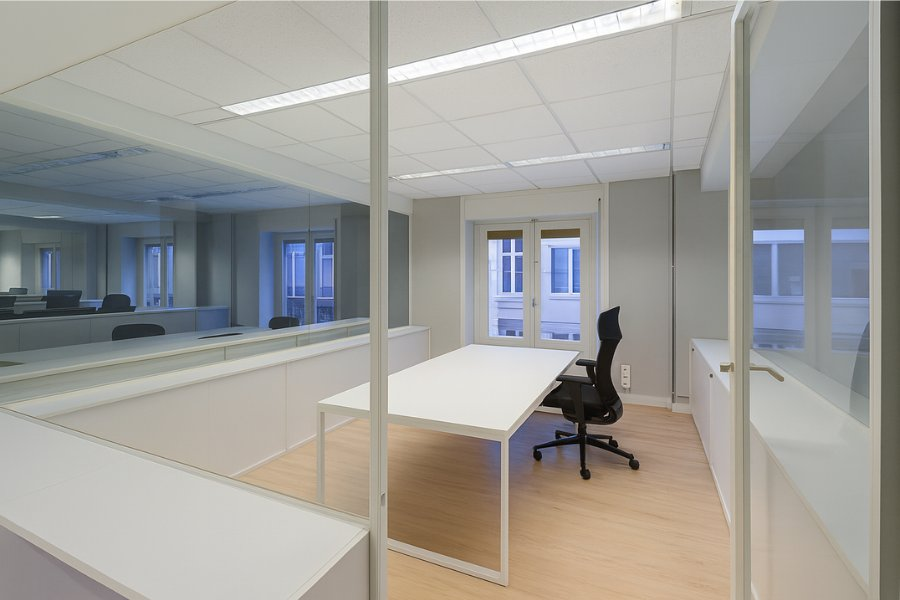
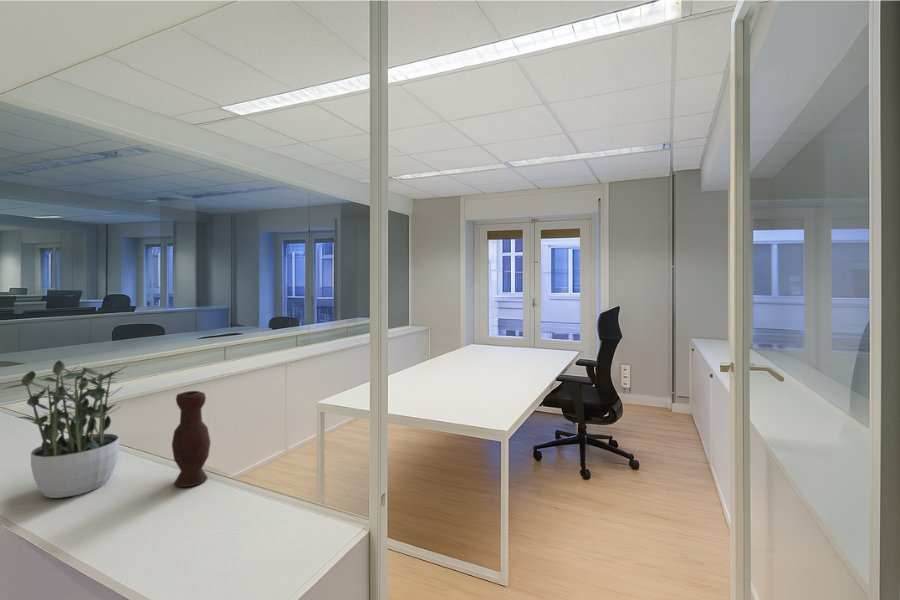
+ potted plant [1,359,129,499]
+ vase [171,390,211,488]
